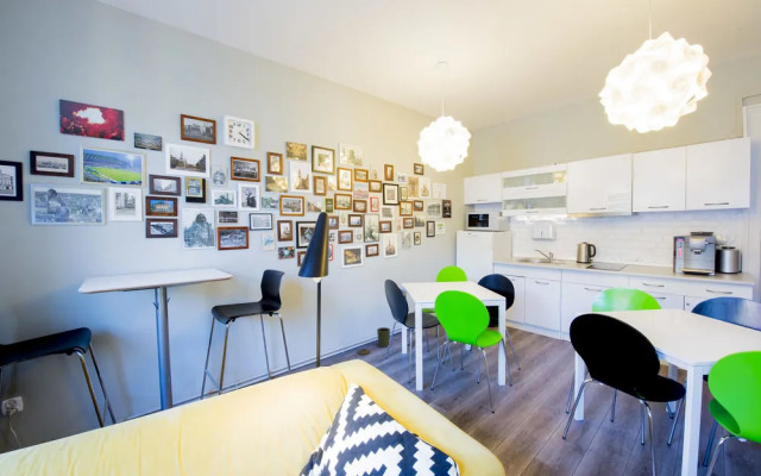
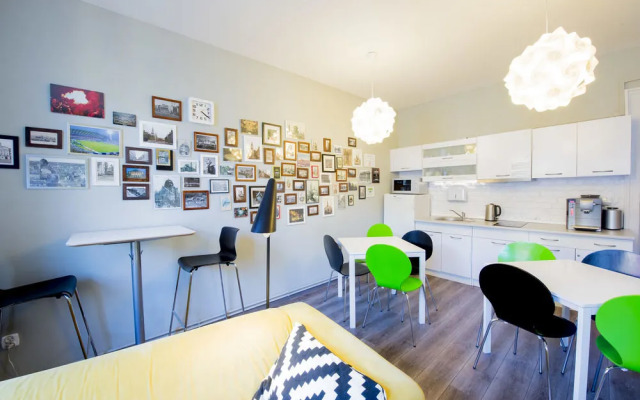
- trash can [357,326,391,356]
